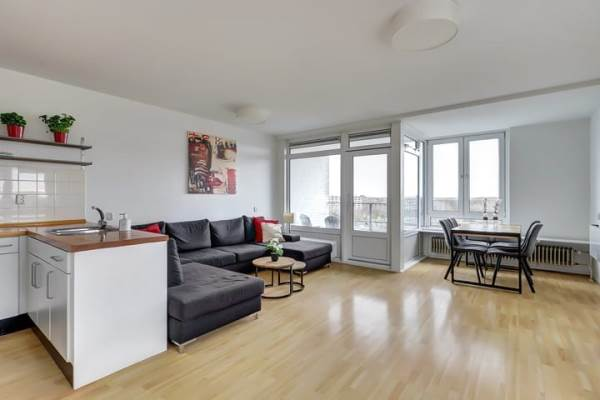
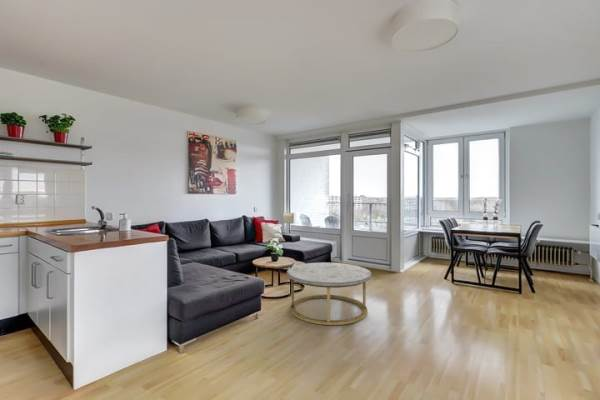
+ coffee table [286,261,372,326]
